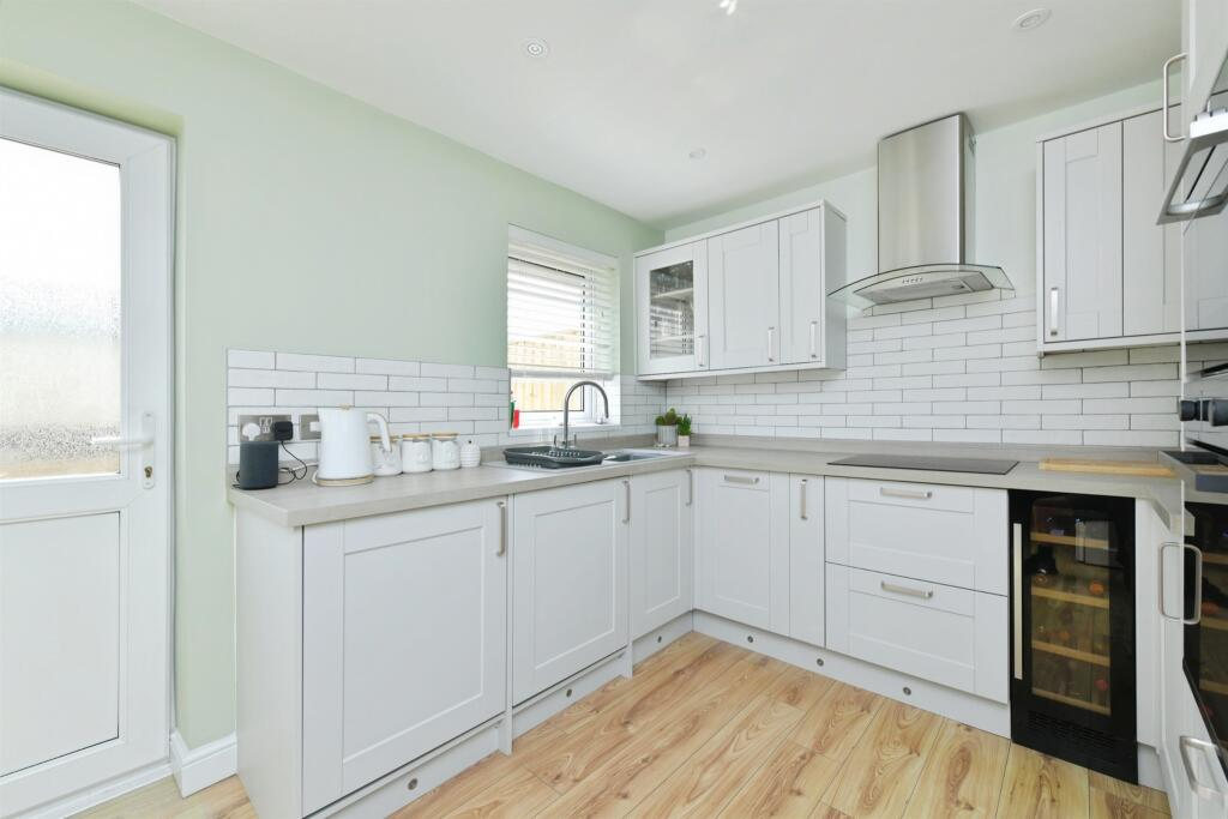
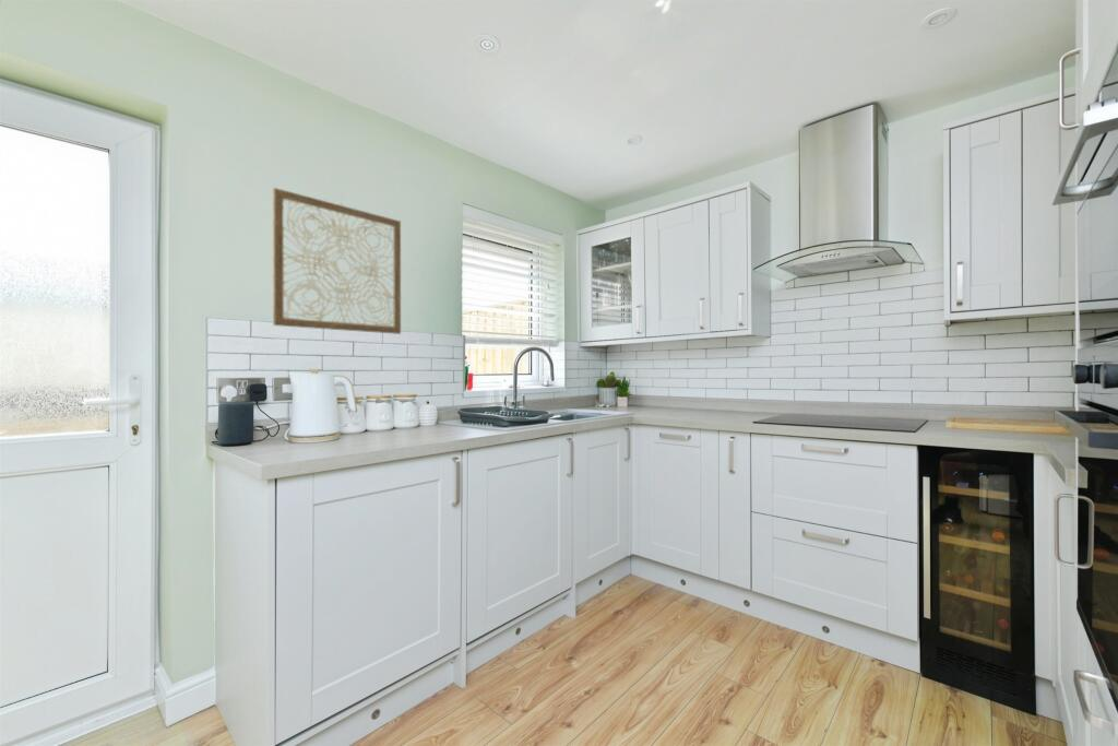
+ wall art [272,187,402,335]
